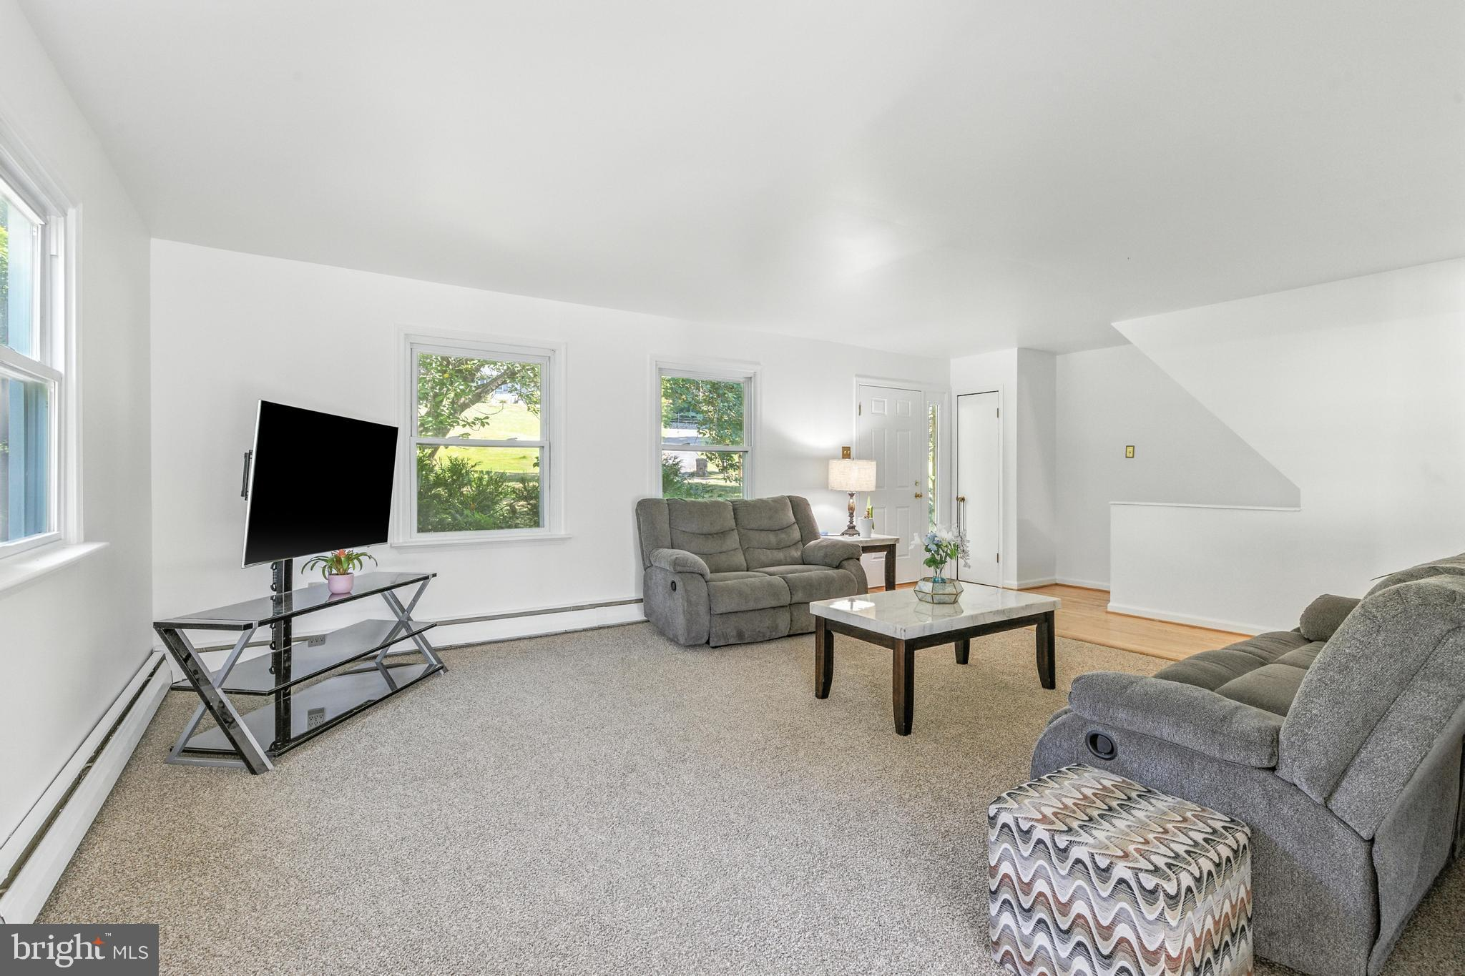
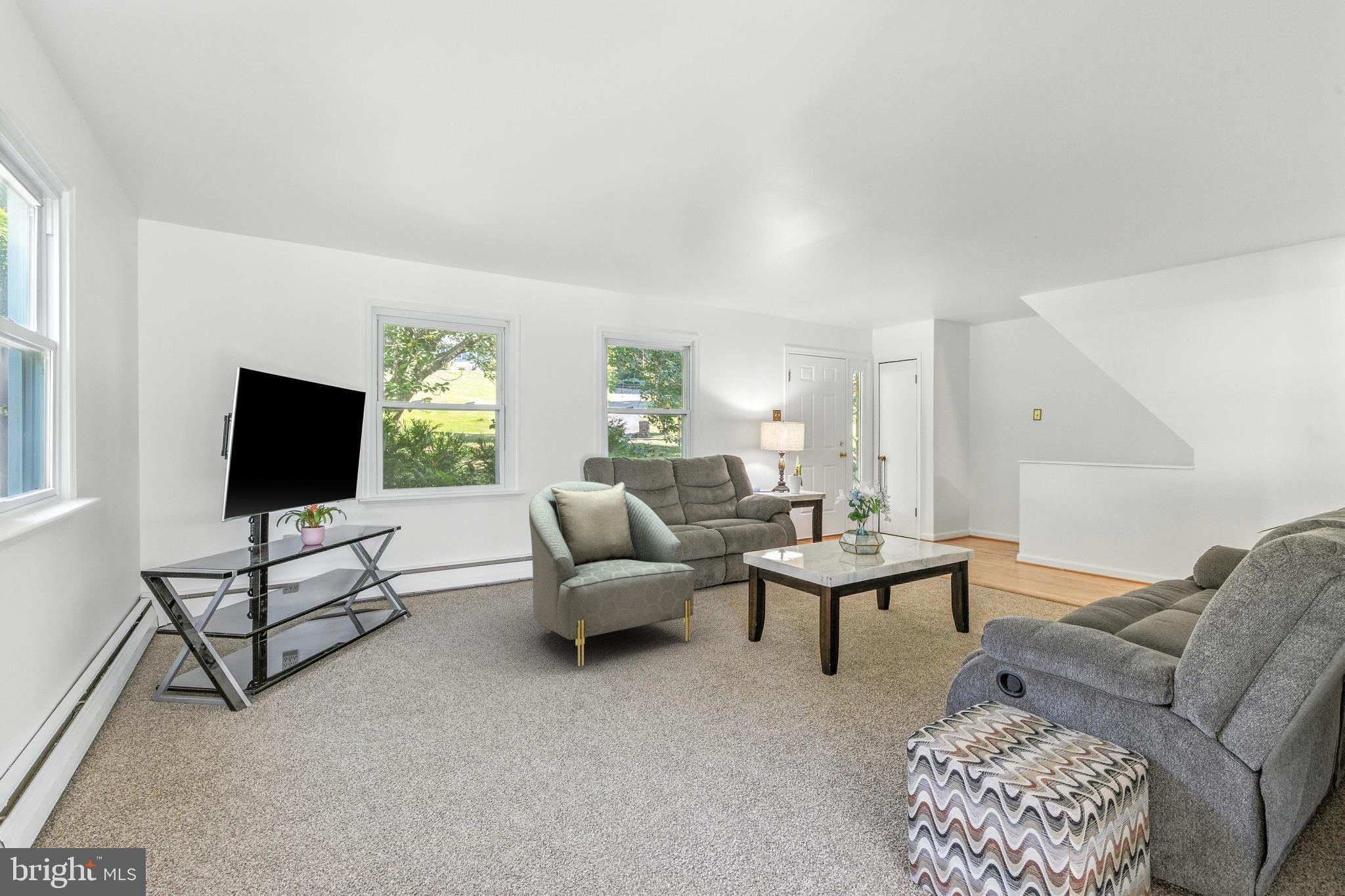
+ armchair [529,480,695,668]
